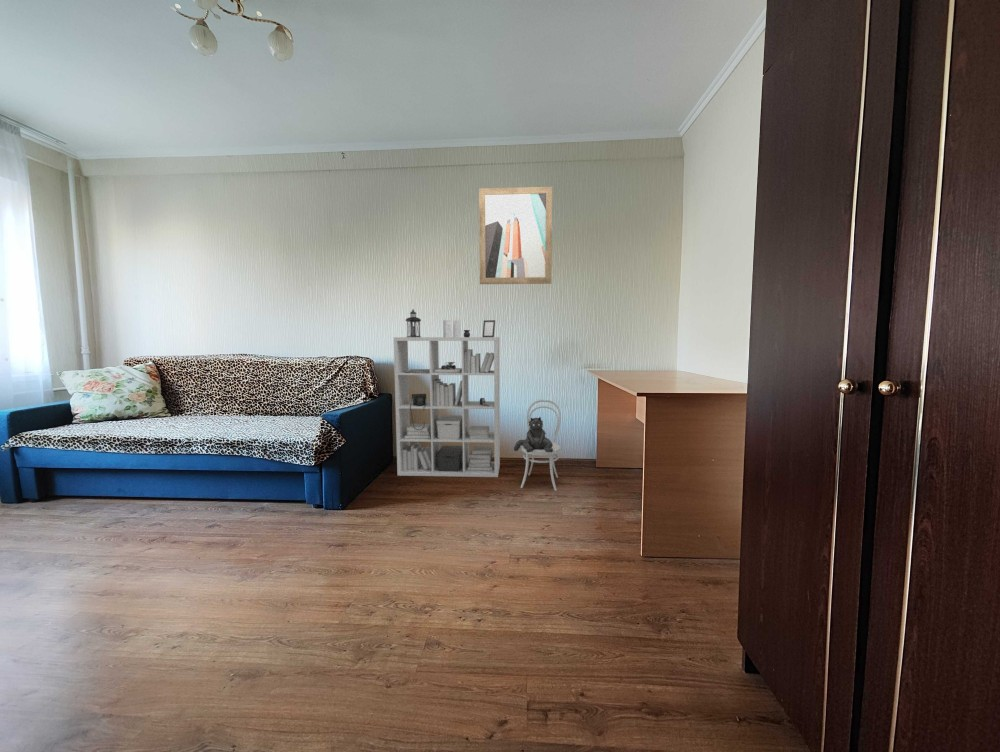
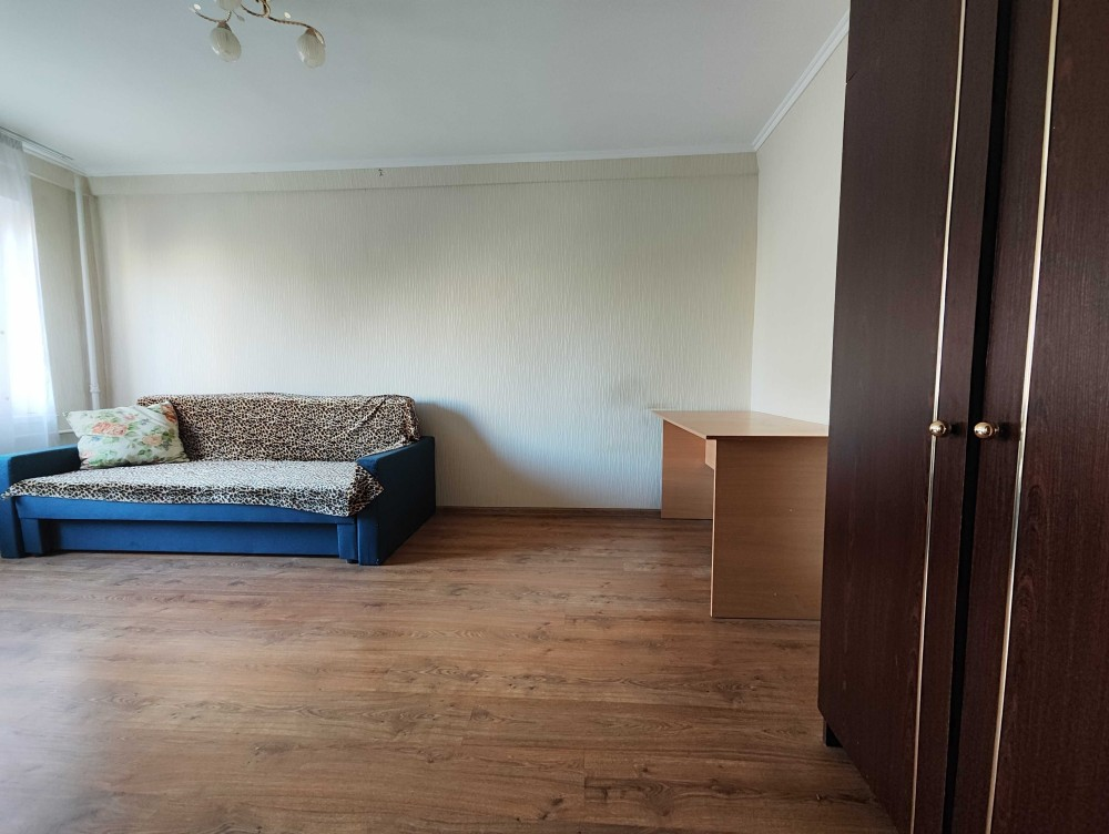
- bookshelf [392,308,562,492]
- wall art [478,186,553,285]
